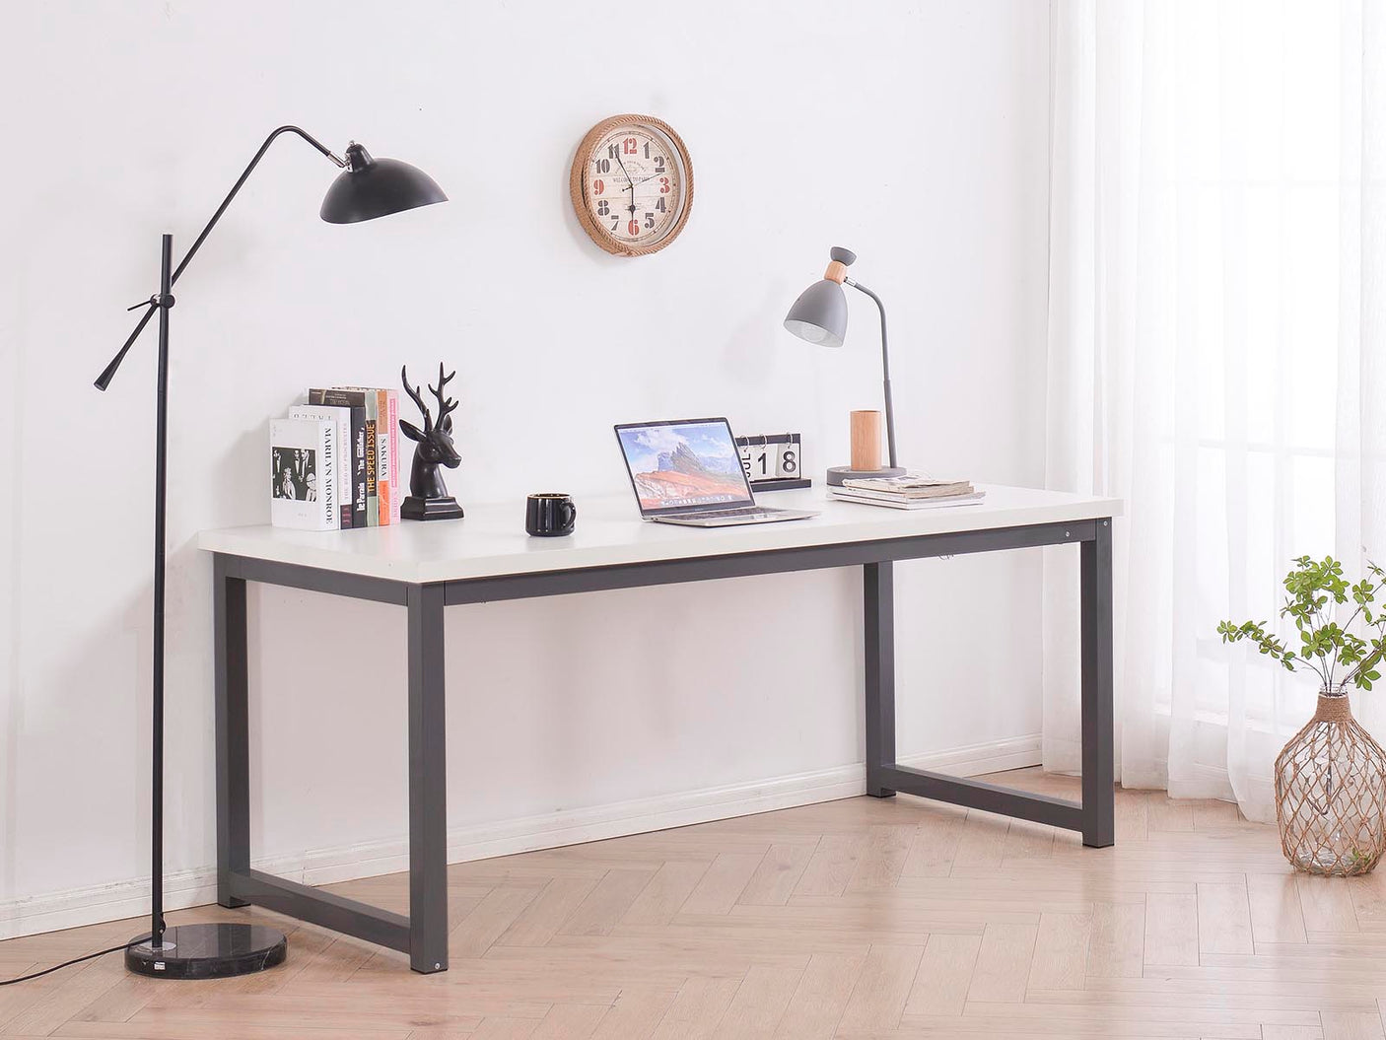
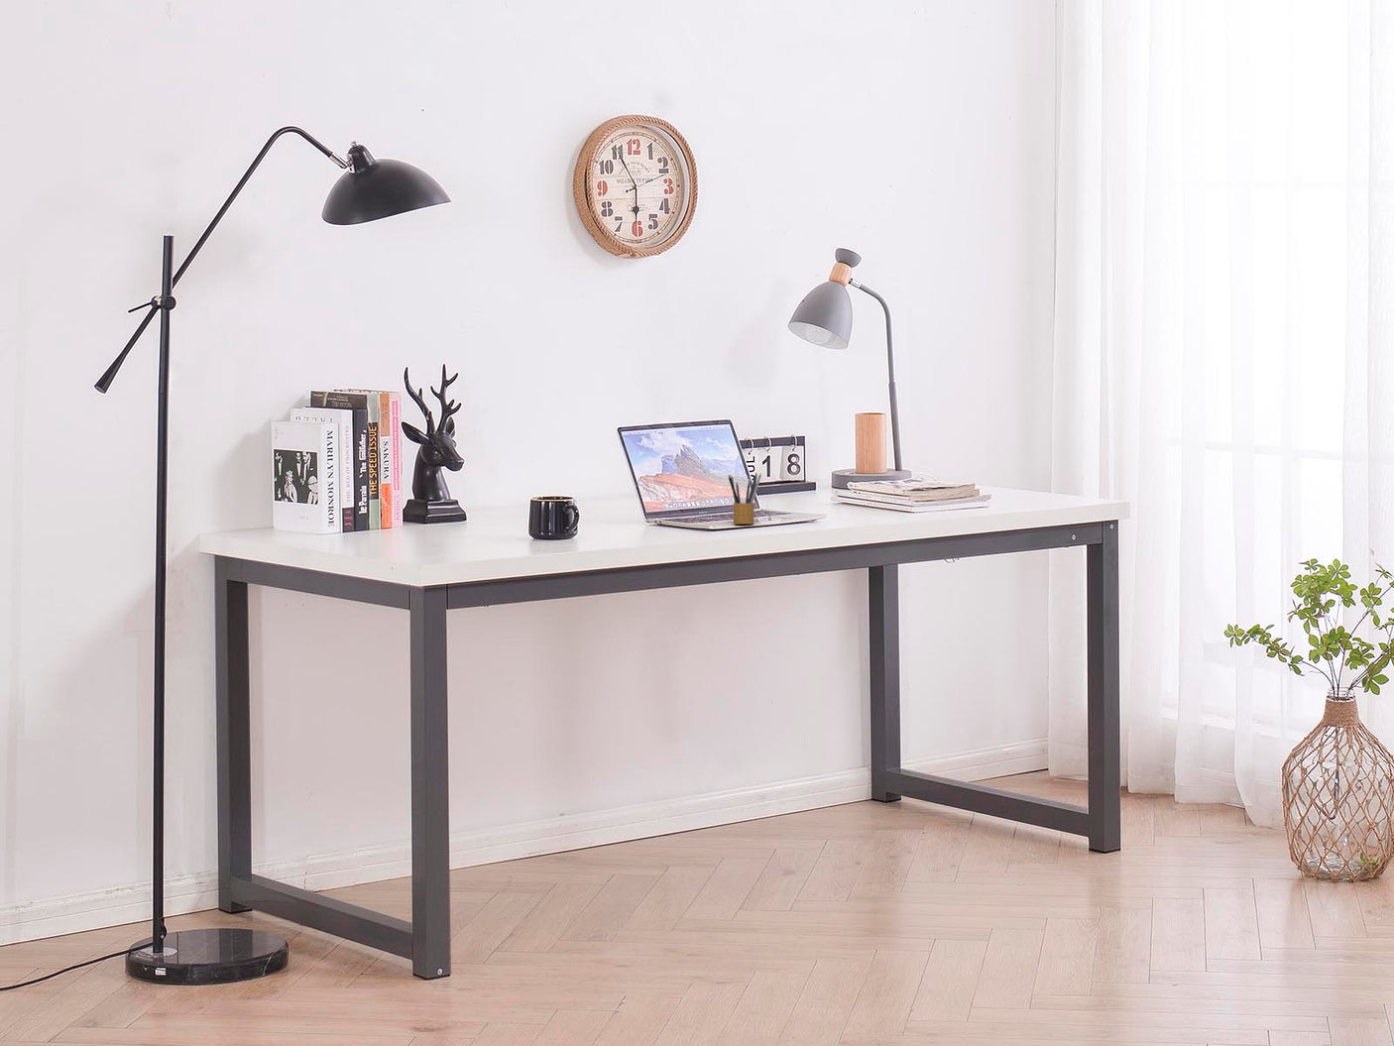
+ pencil box [727,472,762,525]
